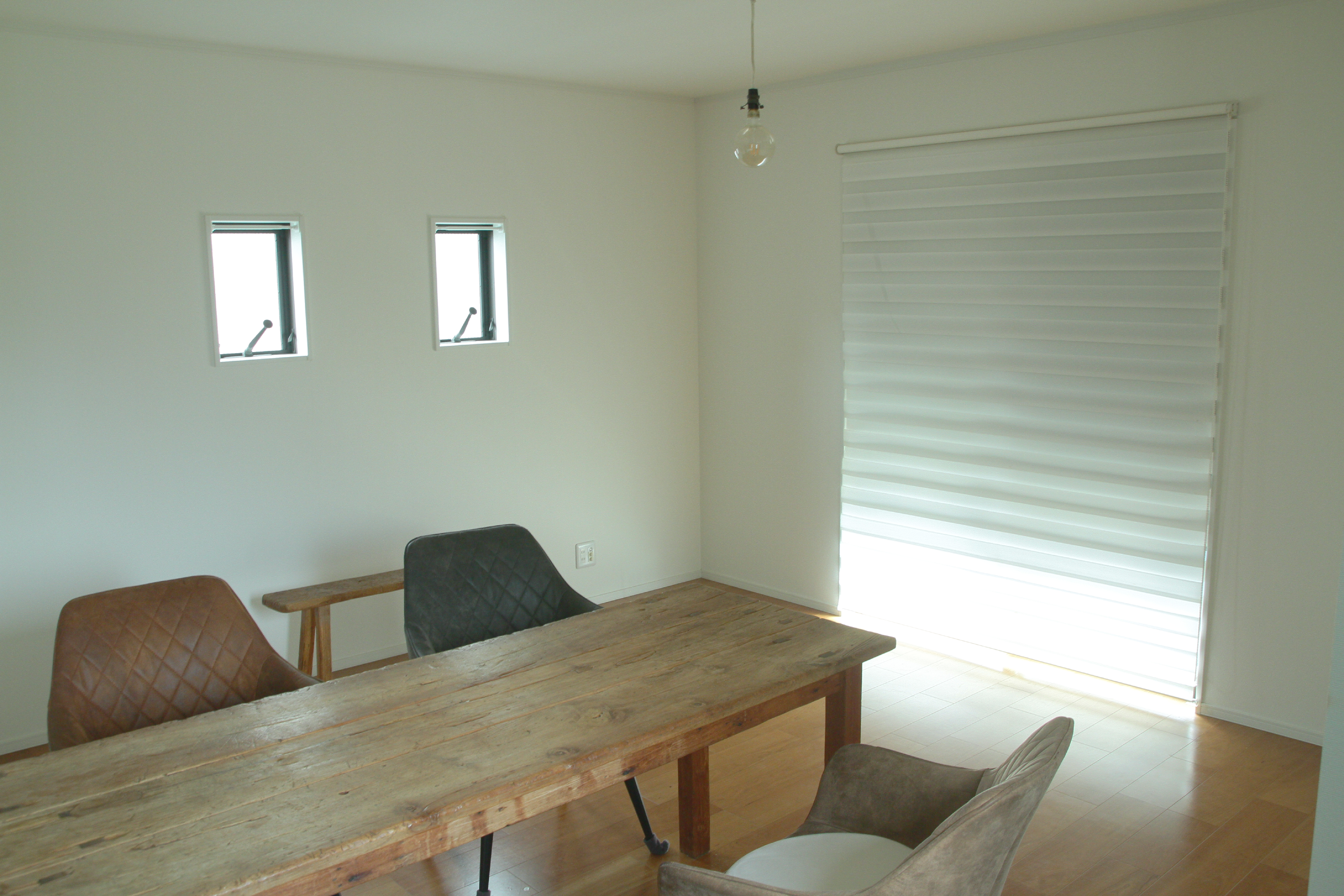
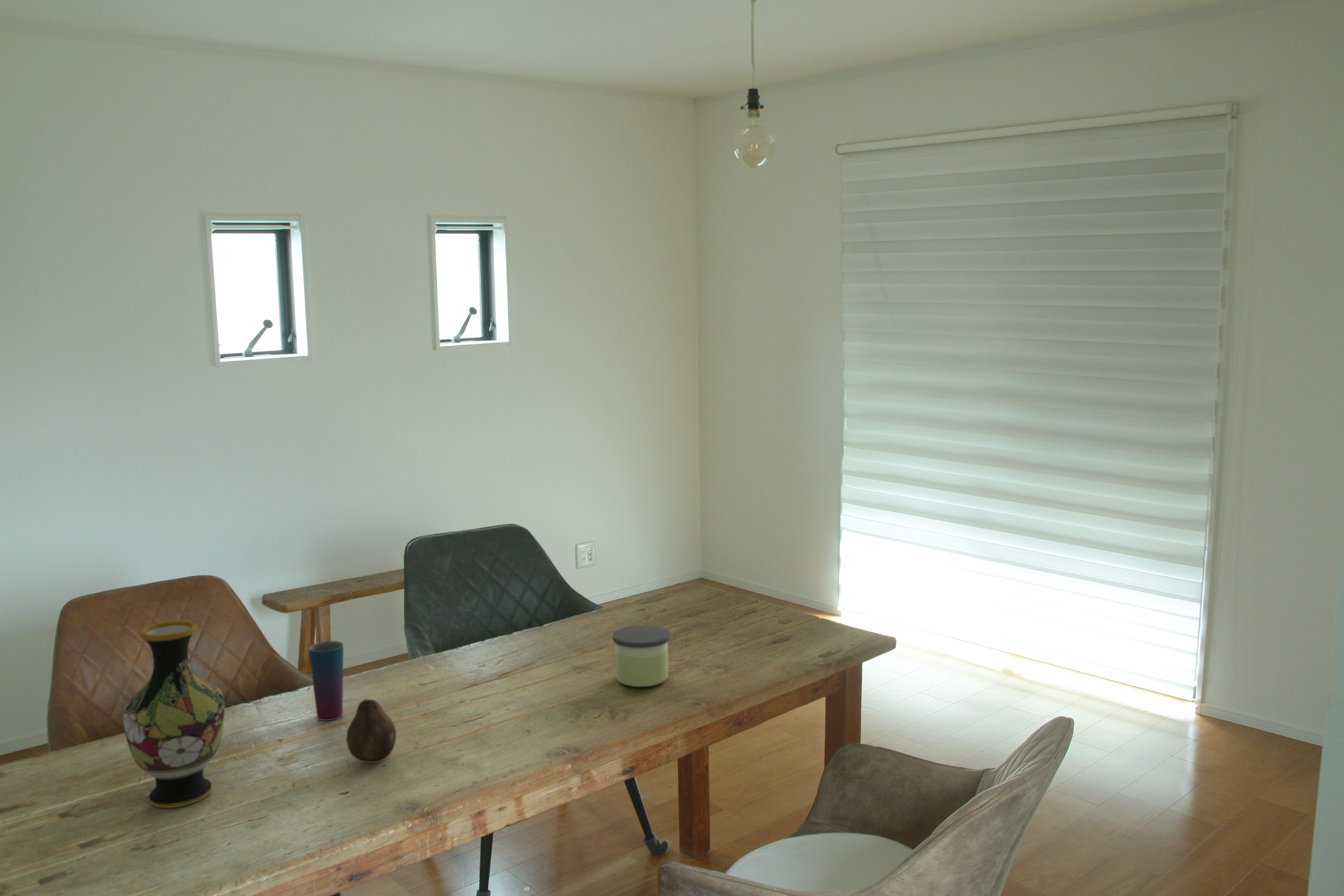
+ candle [612,625,670,687]
+ fruit [346,698,396,763]
+ cup [308,641,344,721]
+ vase [122,620,225,808]
